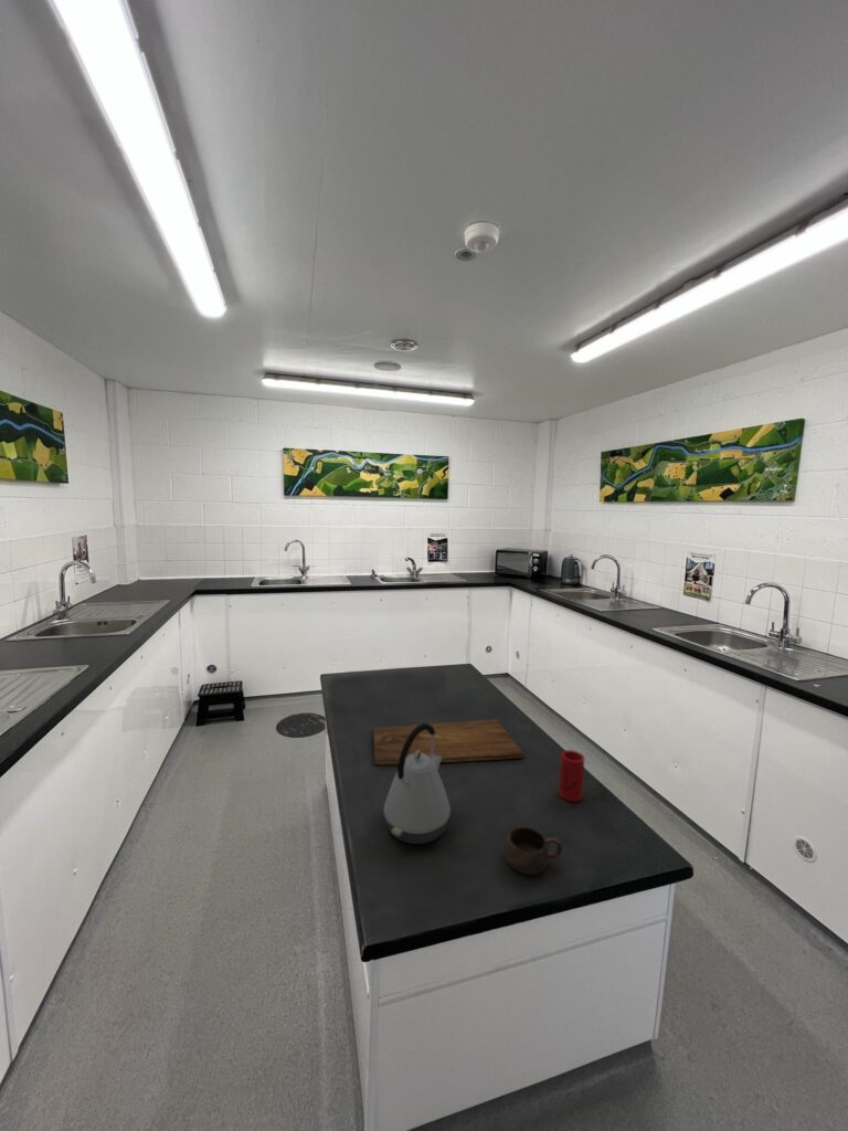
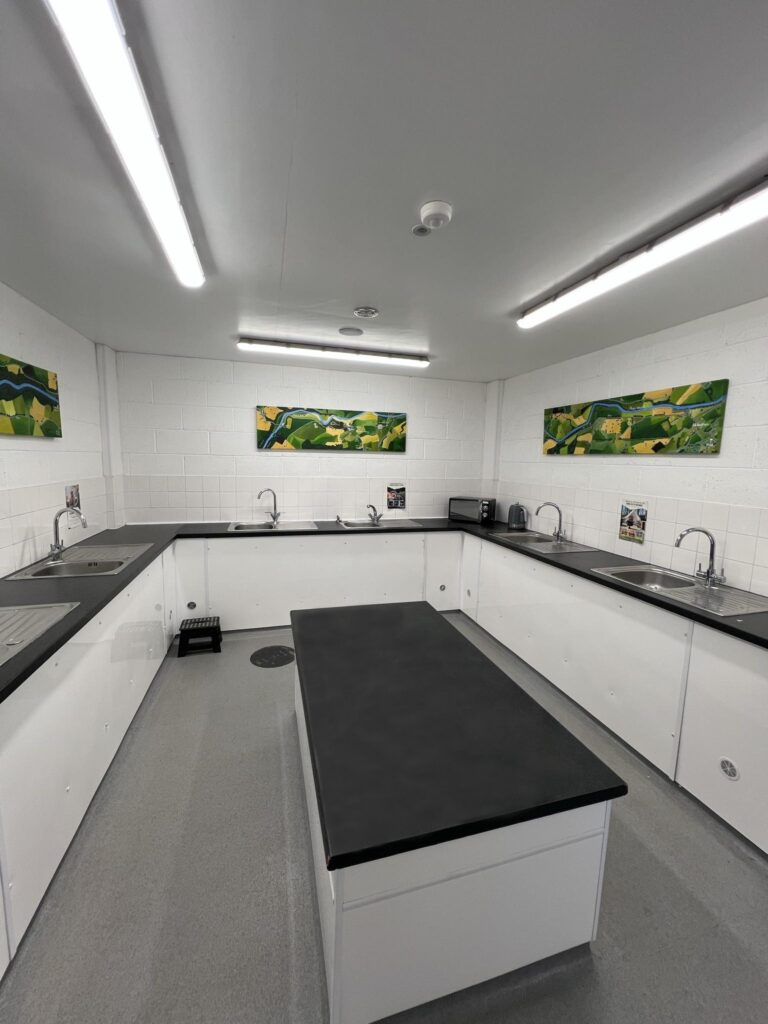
- cup [504,826,563,876]
- cutting board [372,718,524,767]
- cup [558,749,585,803]
- kettle [383,722,452,845]
